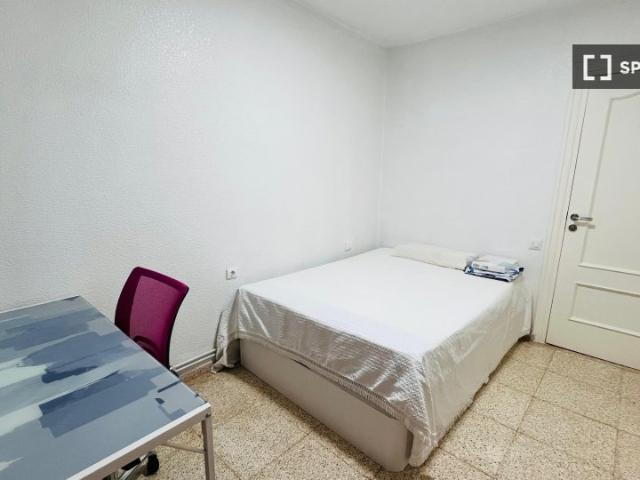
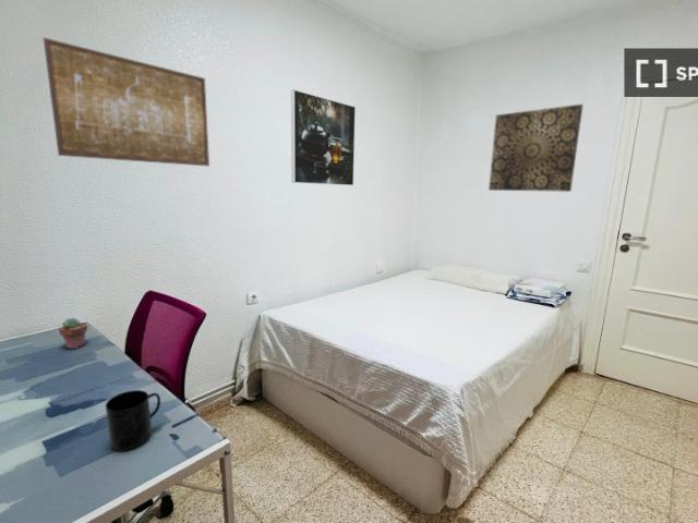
+ potted succulent [58,317,88,350]
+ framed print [290,88,357,186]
+ mug [105,389,161,451]
+ wall art [43,36,210,168]
+ wall art [488,104,585,193]
